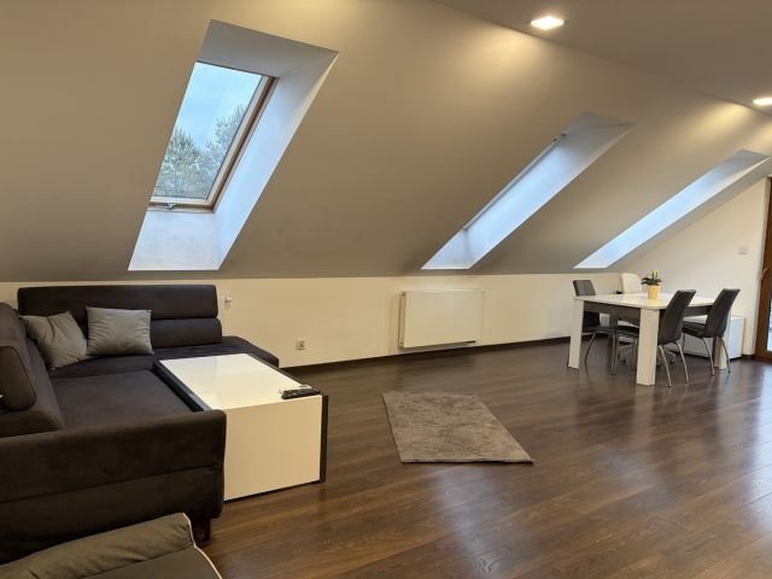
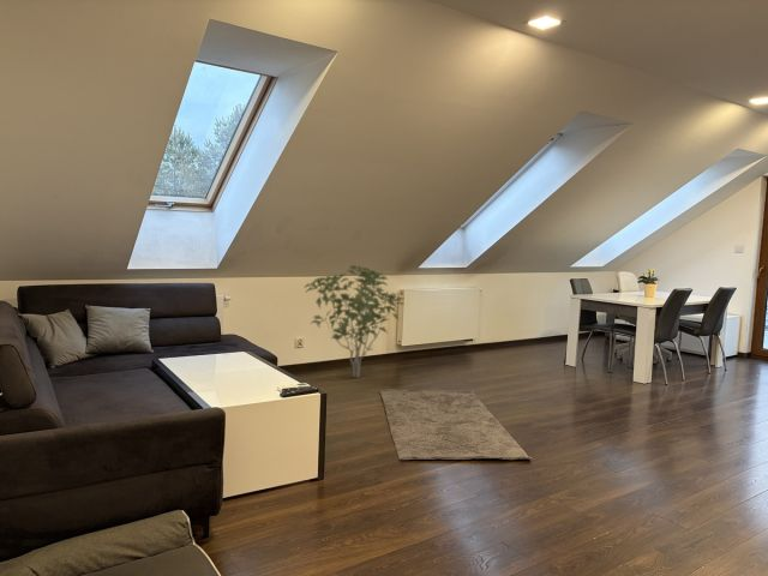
+ shrub [304,264,406,379]
